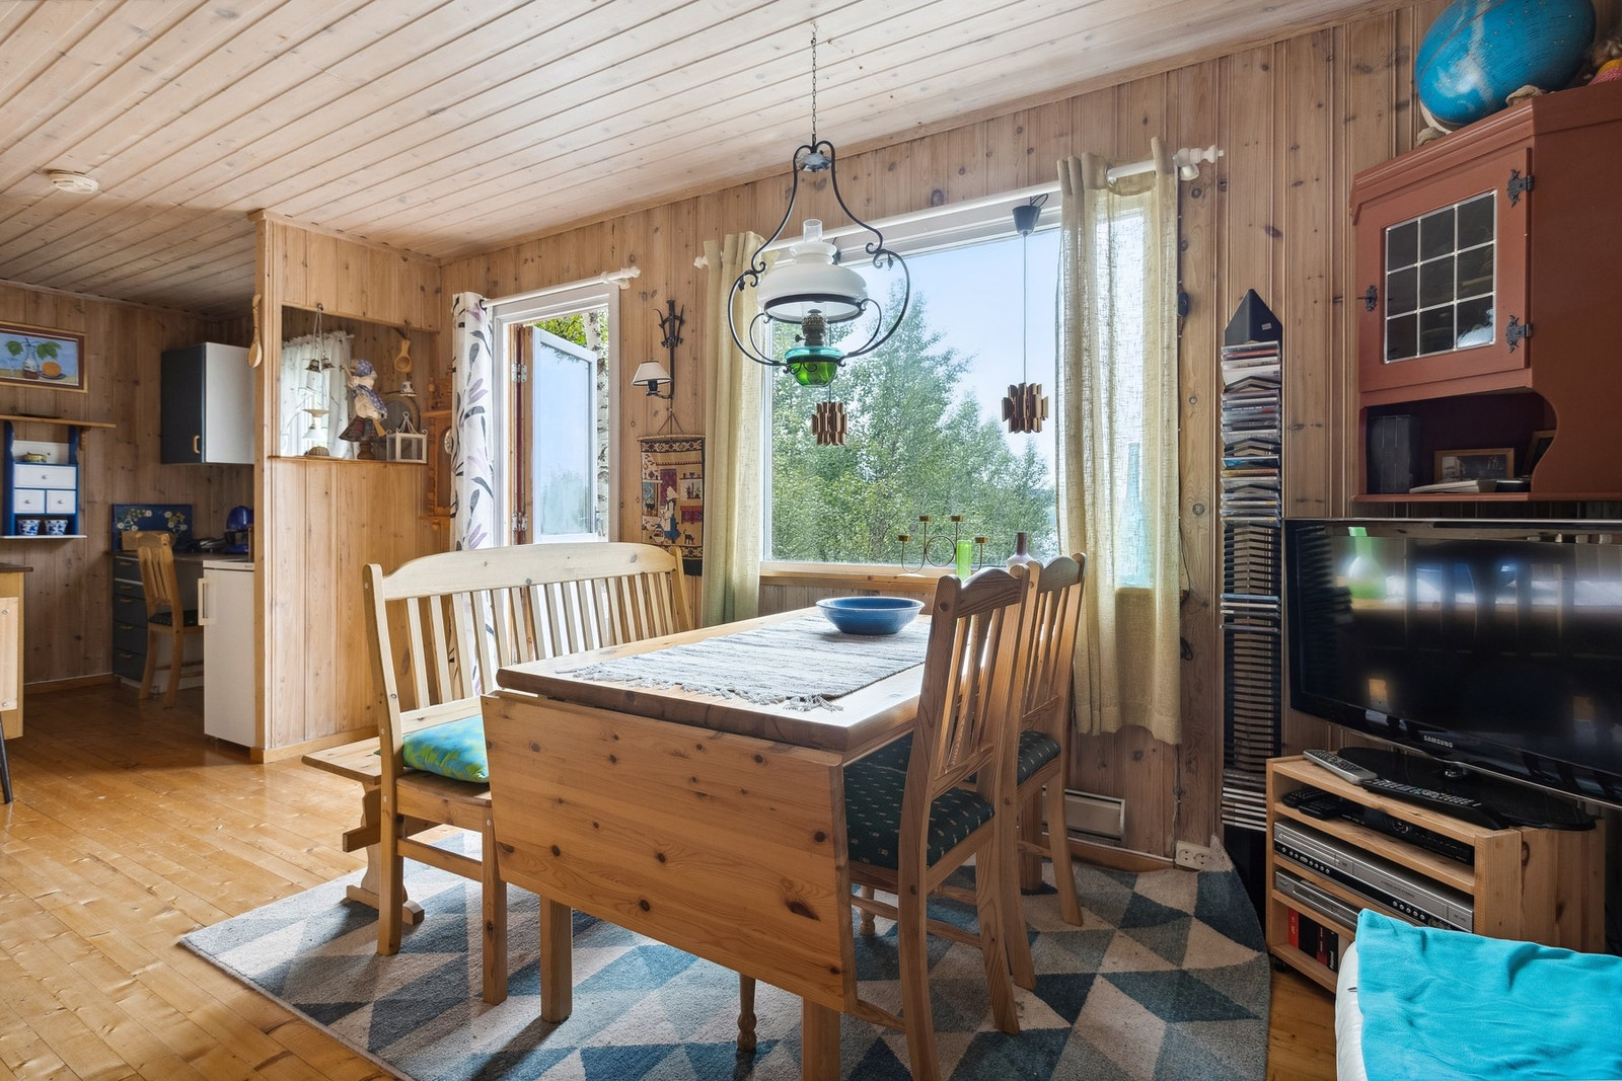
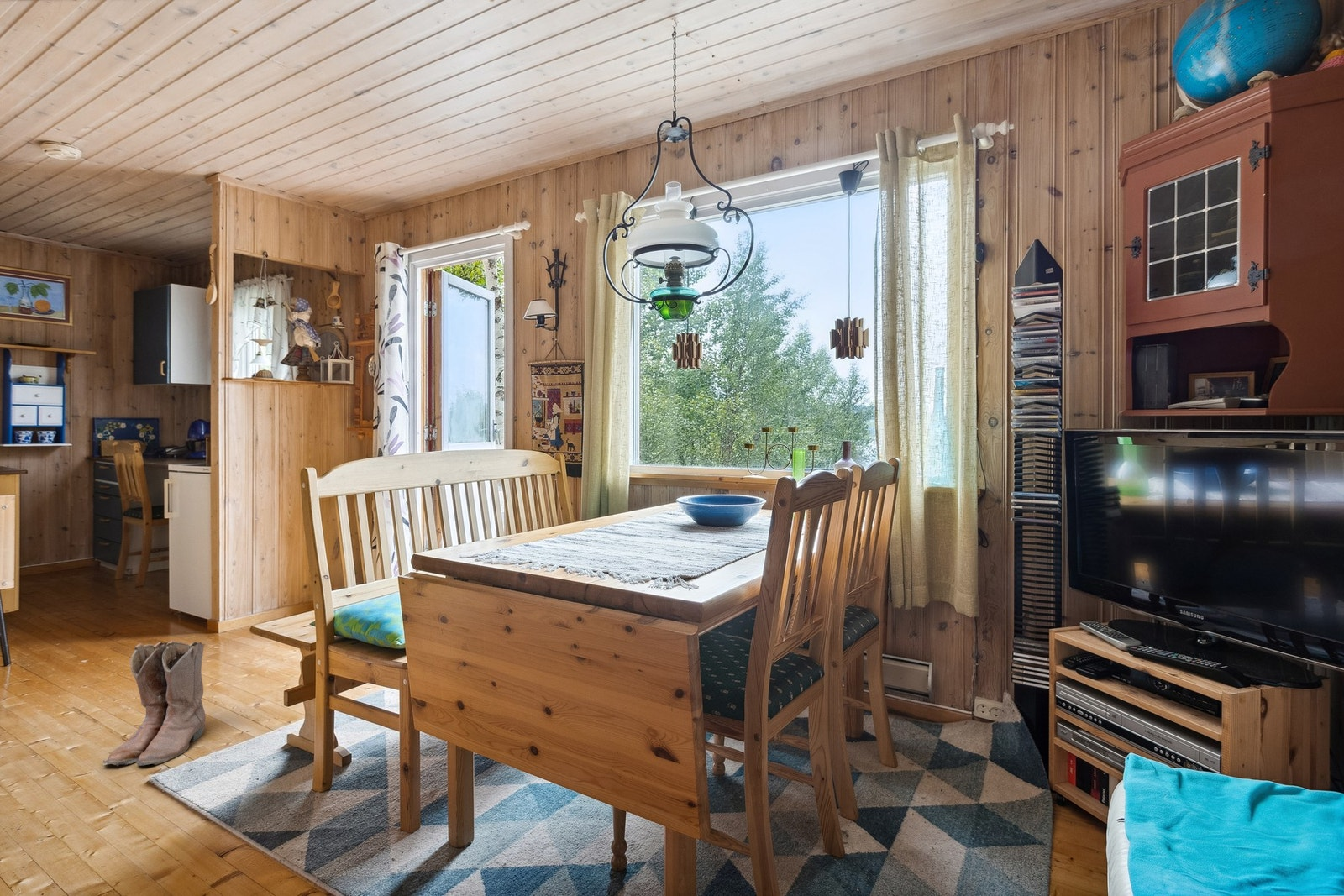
+ boots [102,640,207,767]
